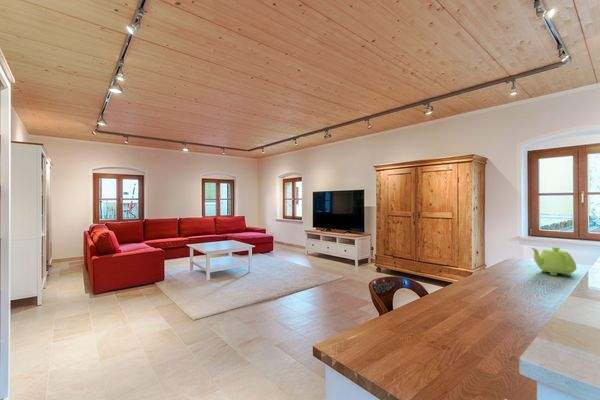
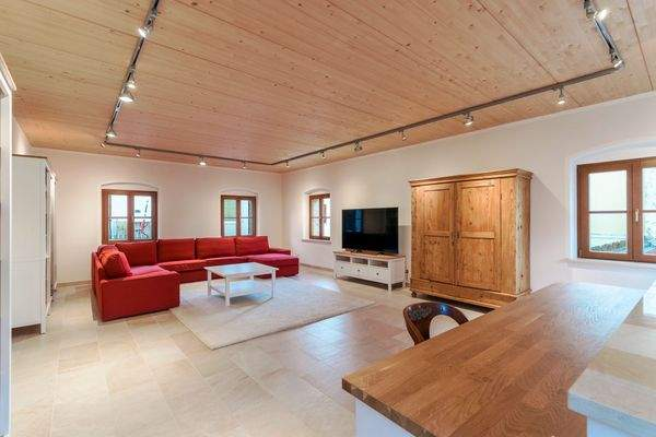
- teapot [531,246,578,277]
